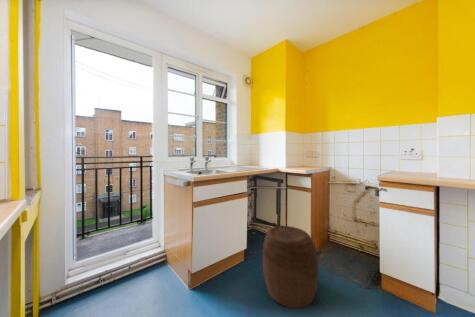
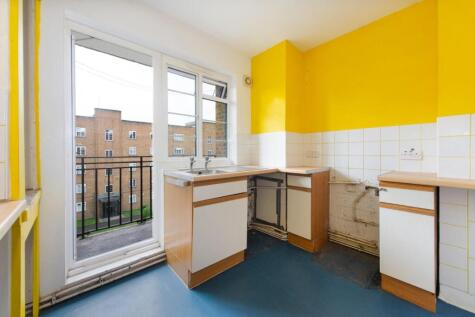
- stool [262,225,320,309]
